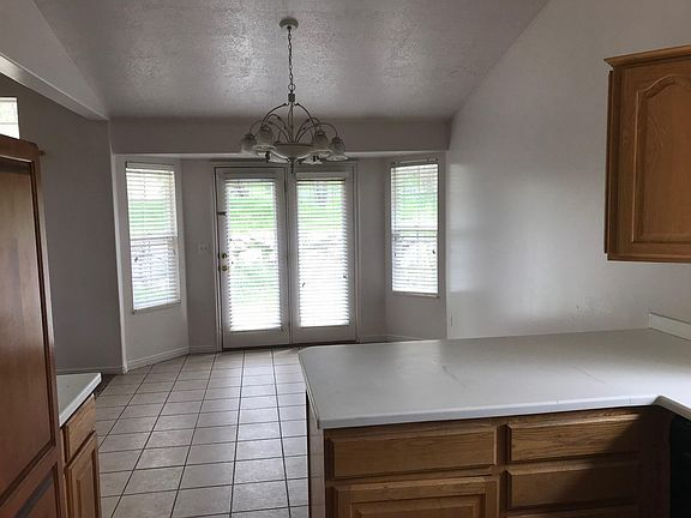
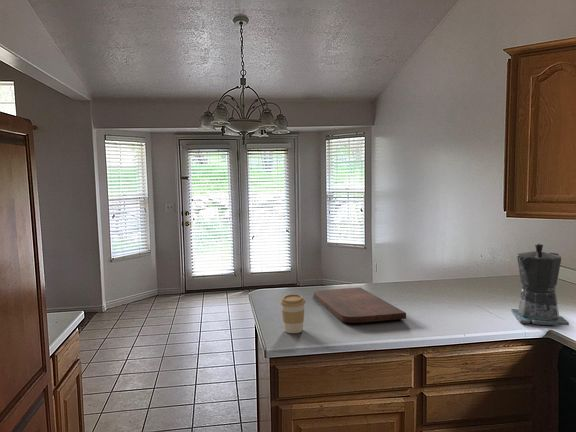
+ cutting board [313,286,407,324]
+ coffee cup [280,293,306,334]
+ coffee maker [510,243,570,326]
